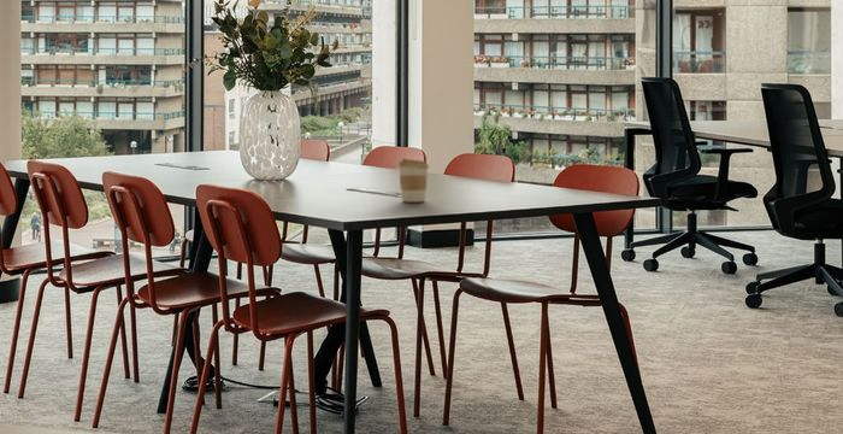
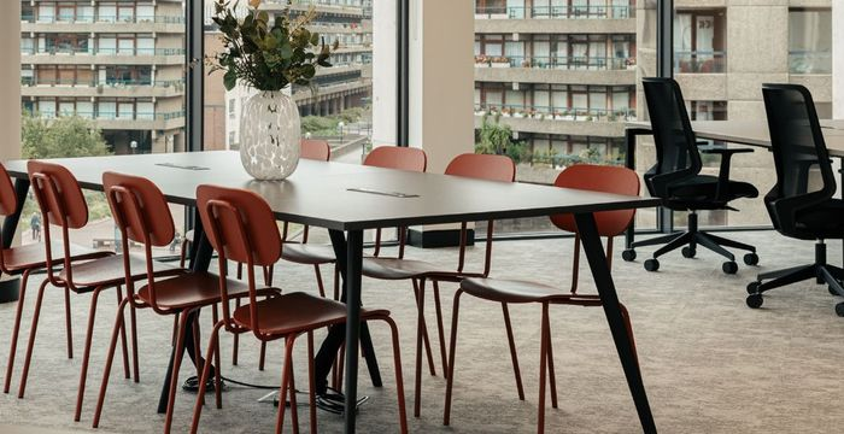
- coffee cup [397,158,430,203]
